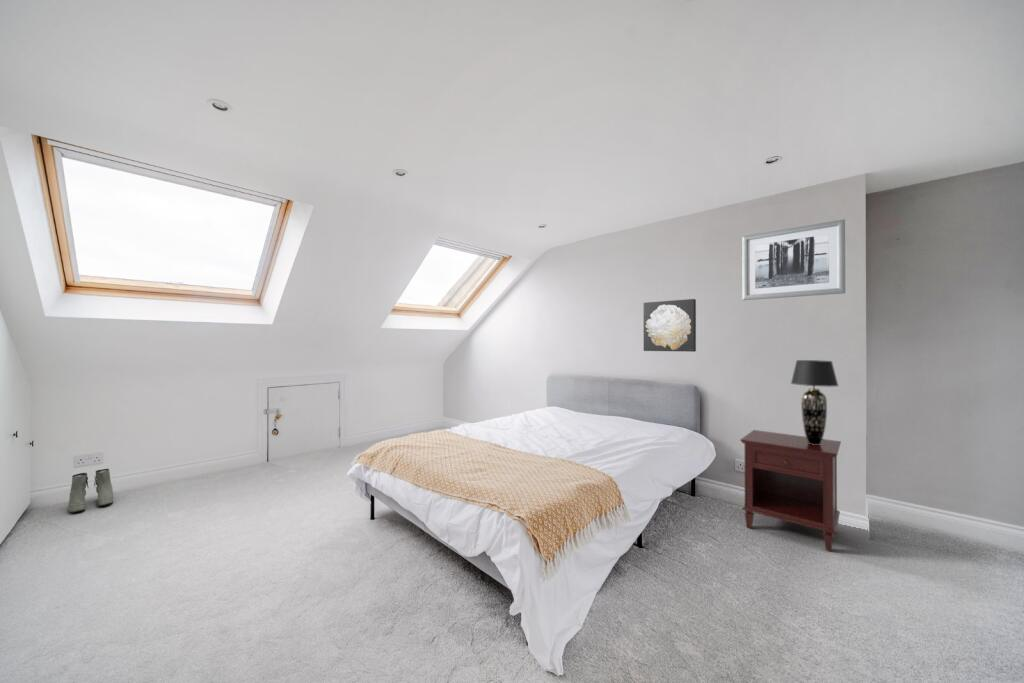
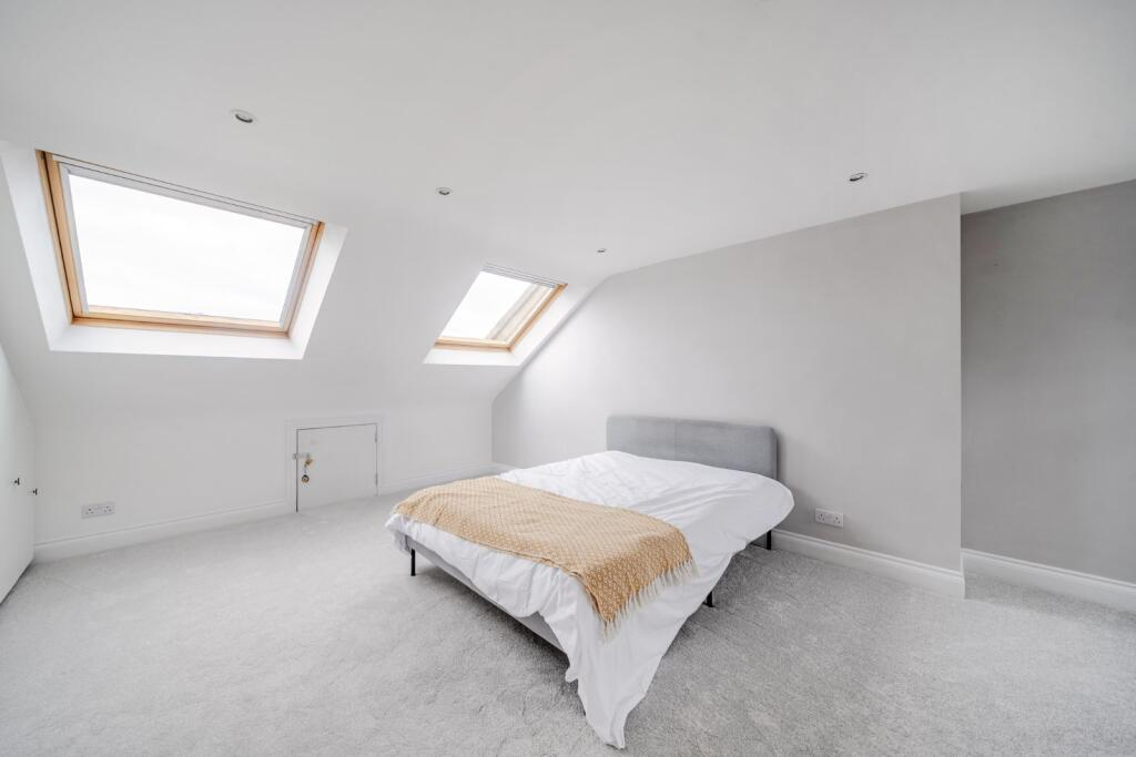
- wall art [741,218,846,301]
- wall art [643,298,697,353]
- table lamp [790,359,840,445]
- nightstand [739,429,842,552]
- boots [67,468,115,513]
